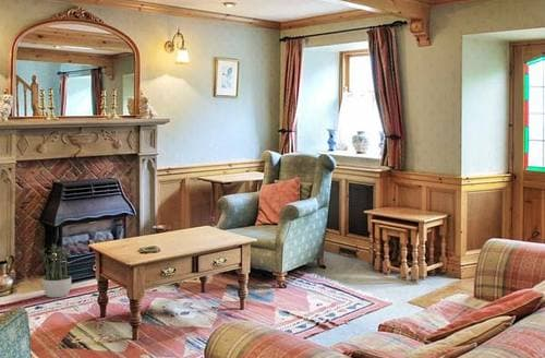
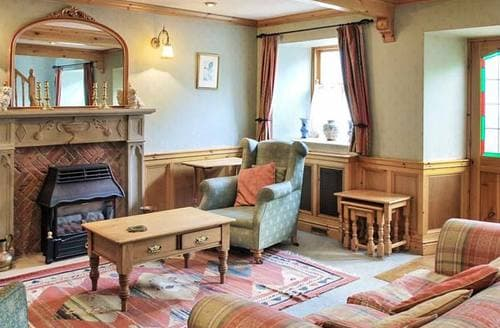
- potted plant [37,242,73,298]
